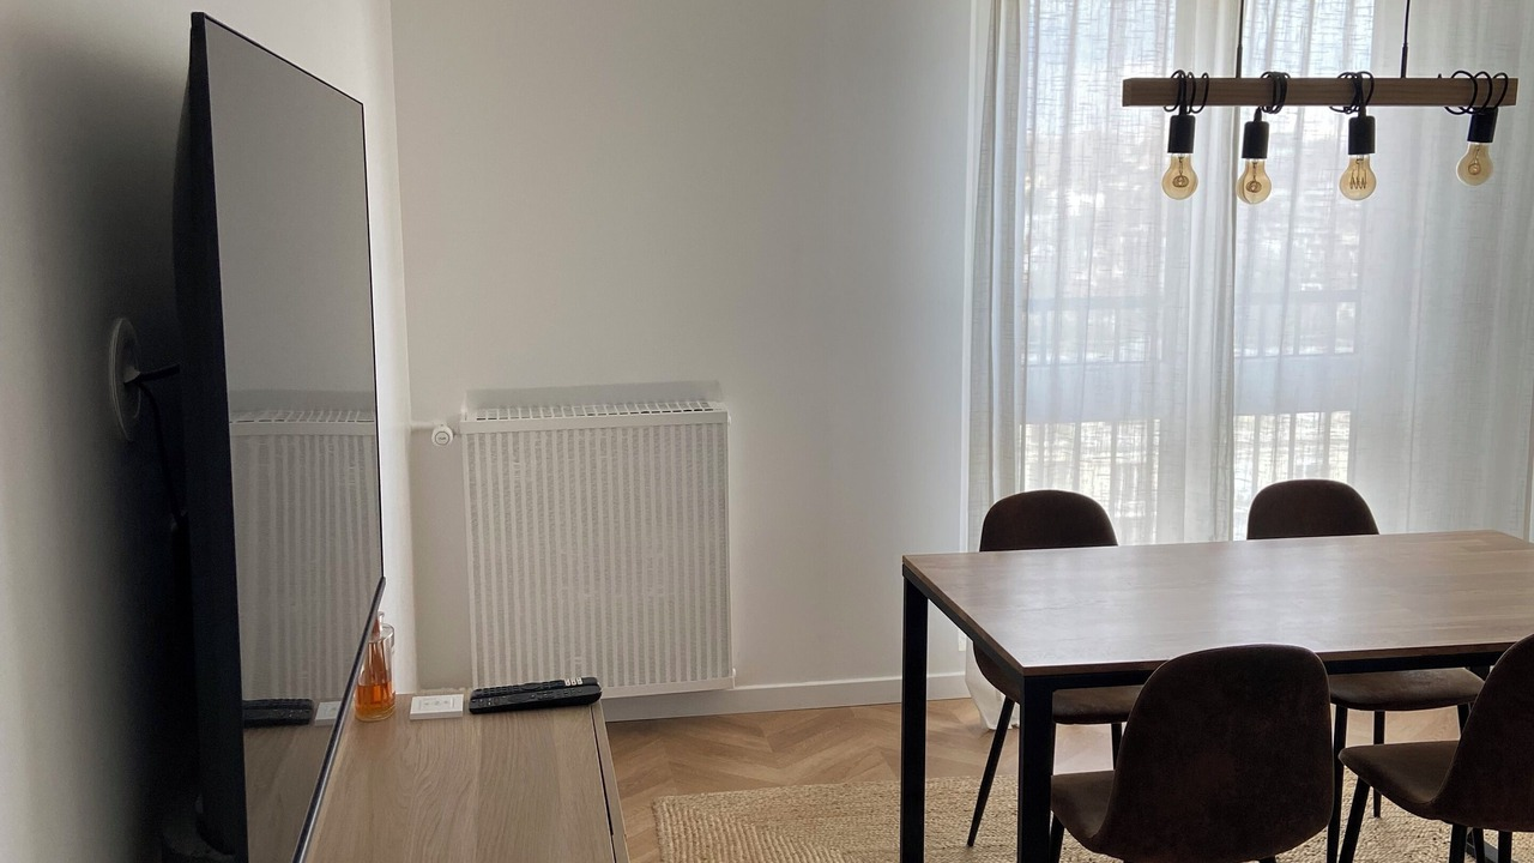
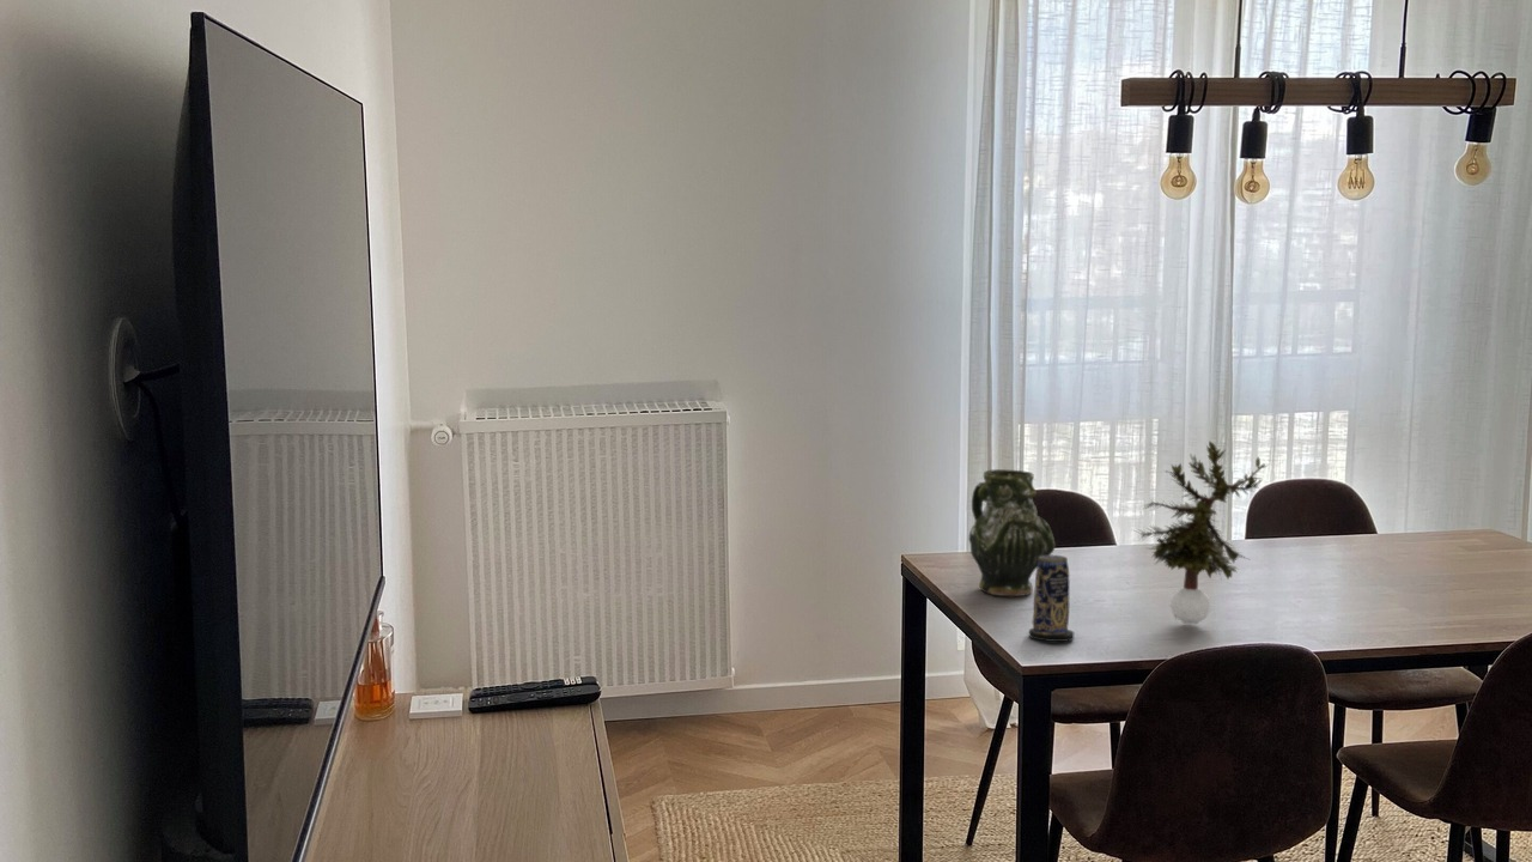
+ candle [1028,554,1075,643]
+ ceramic pitcher [967,468,1057,597]
+ potted plant [1131,439,1269,625]
